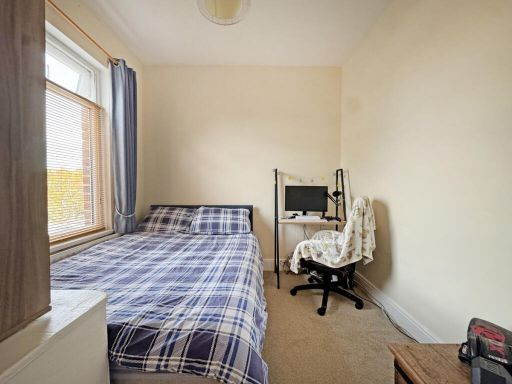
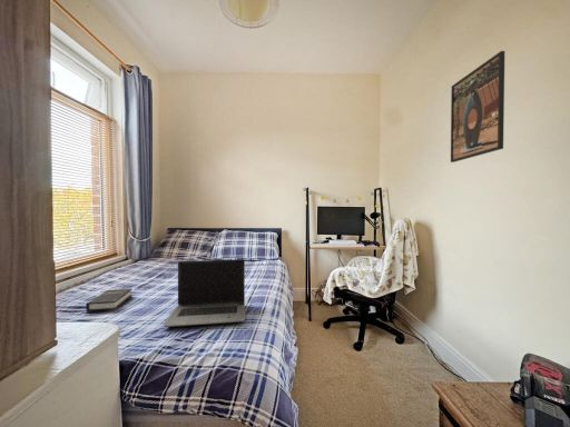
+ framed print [450,50,505,163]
+ hardback book [85,287,132,312]
+ laptop computer [163,258,246,328]
